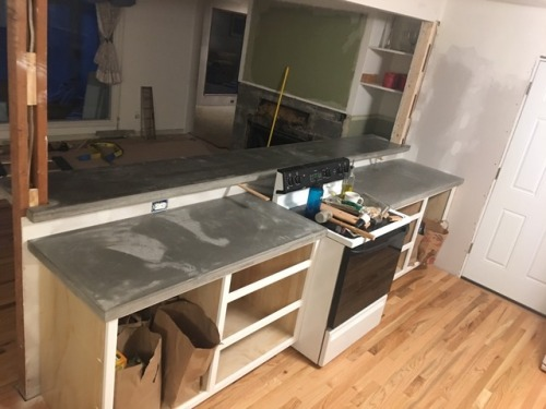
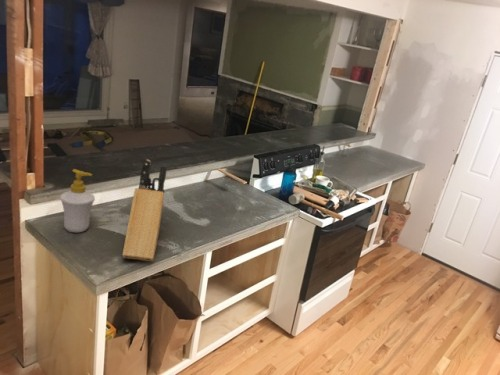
+ knife block [121,158,167,262]
+ soap bottle [59,168,96,233]
